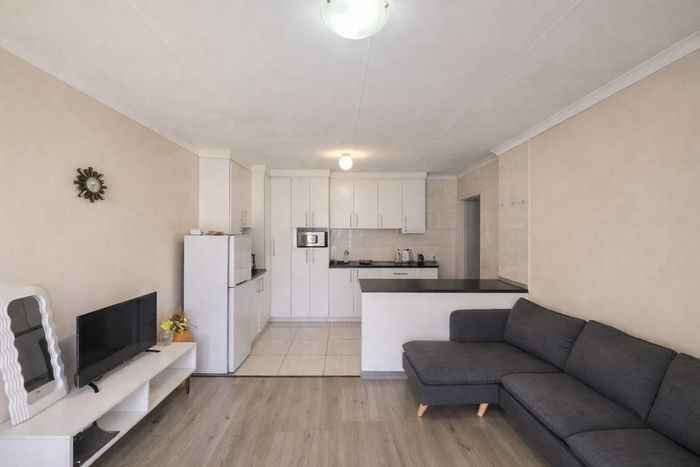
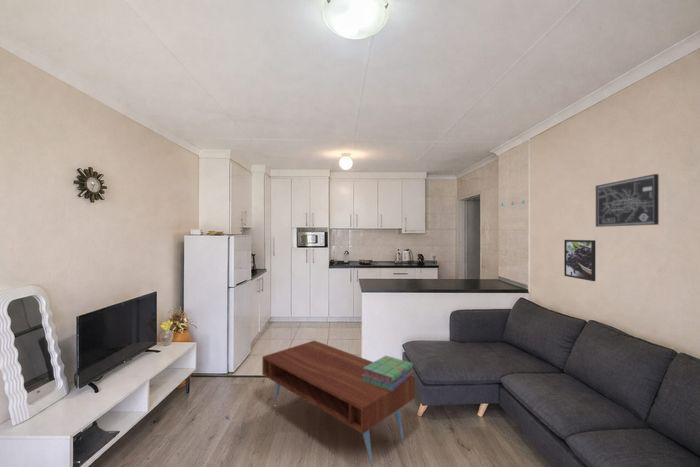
+ coffee table [261,339,416,467]
+ wall art [595,173,660,228]
+ stack of books [362,355,415,391]
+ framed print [563,239,596,282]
